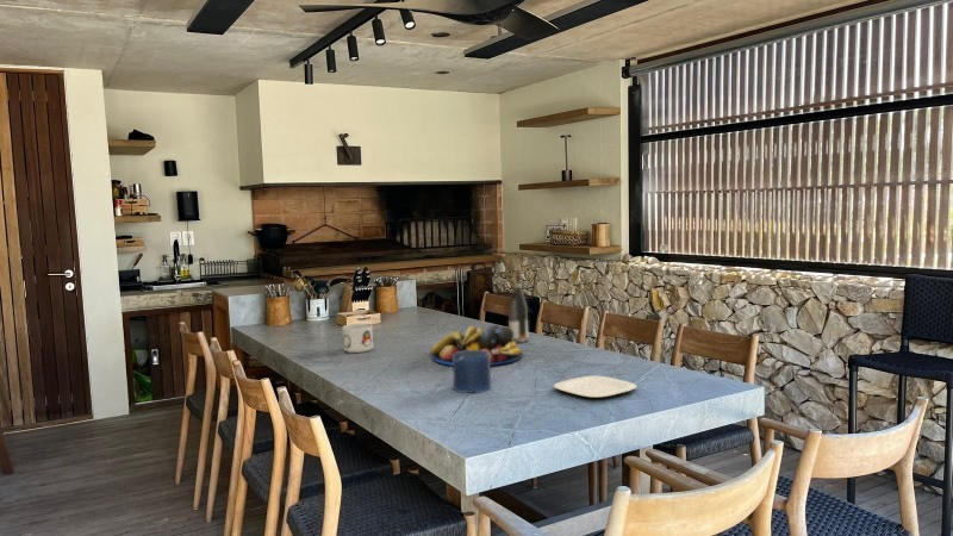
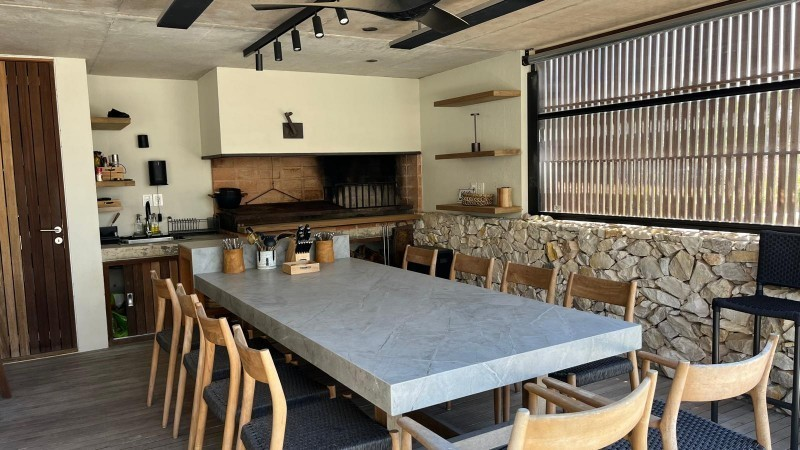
- fruit bowl [429,324,524,367]
- candle [451,350,492,394]
- mug [341,323,374,354]
- plate [553,375,639,399]
- wine bottle [507,269,529,344]
